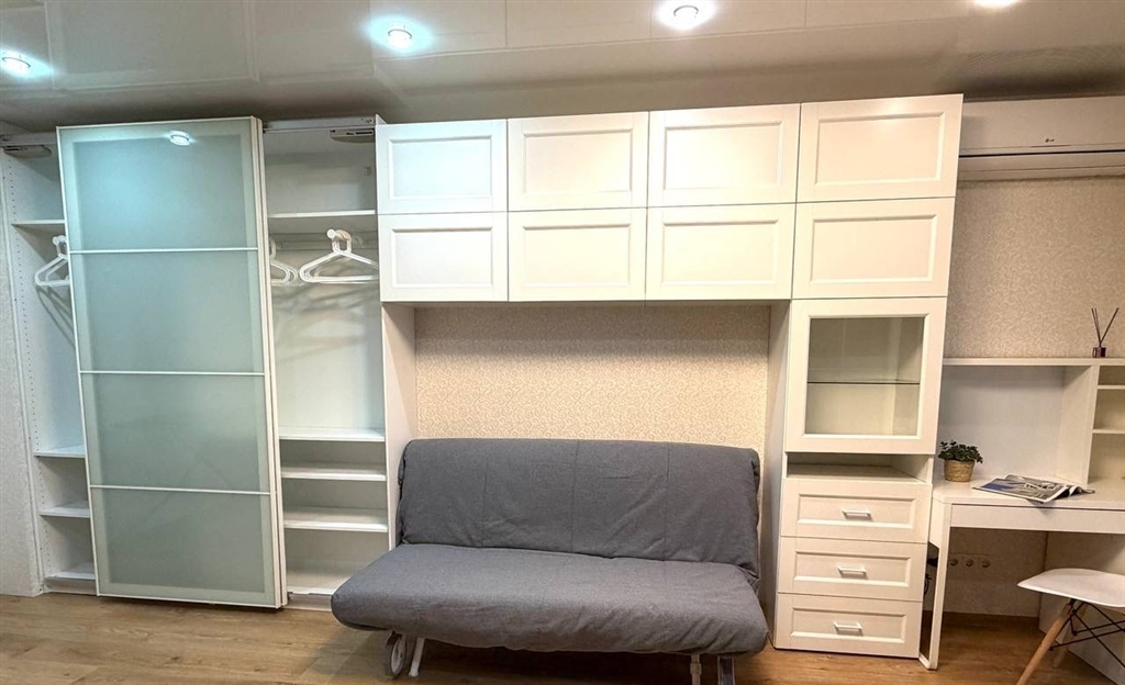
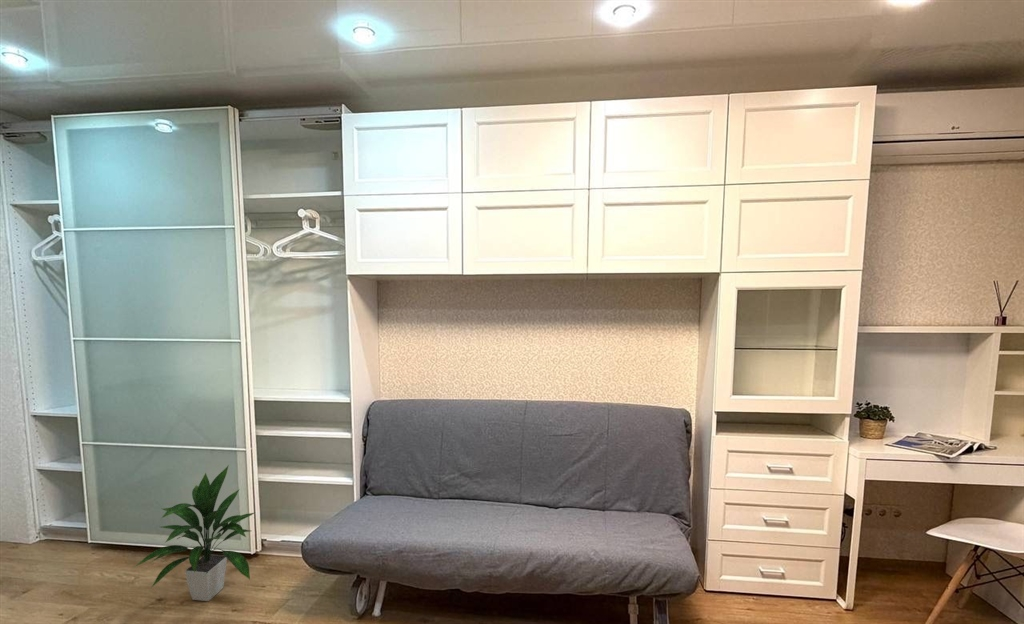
+ indoor plant [133,464,257,602]
